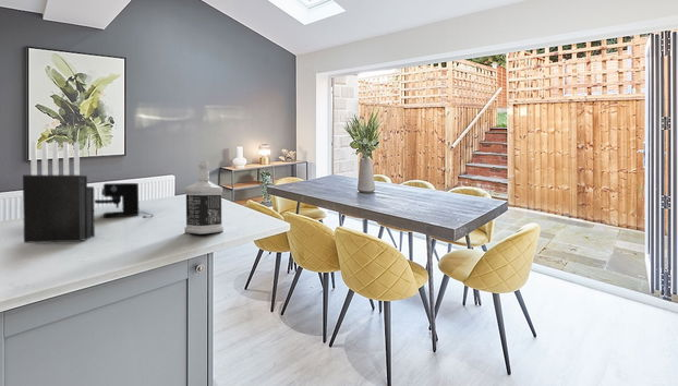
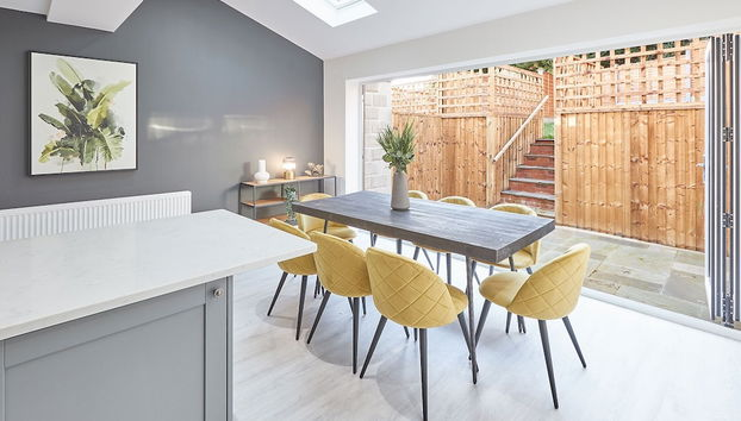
- coffee maker [94,182,155,219]
- bottle [183,160,225,236]
- knife block [22,141,96,244]
